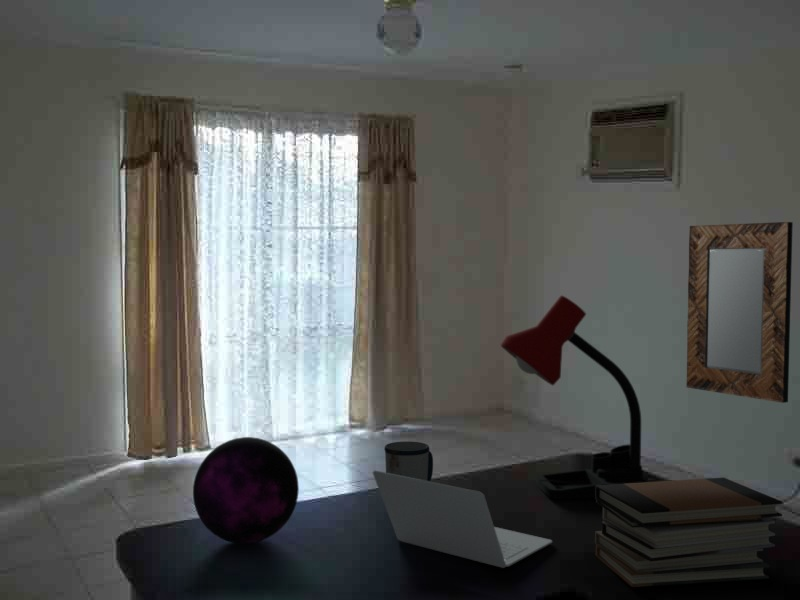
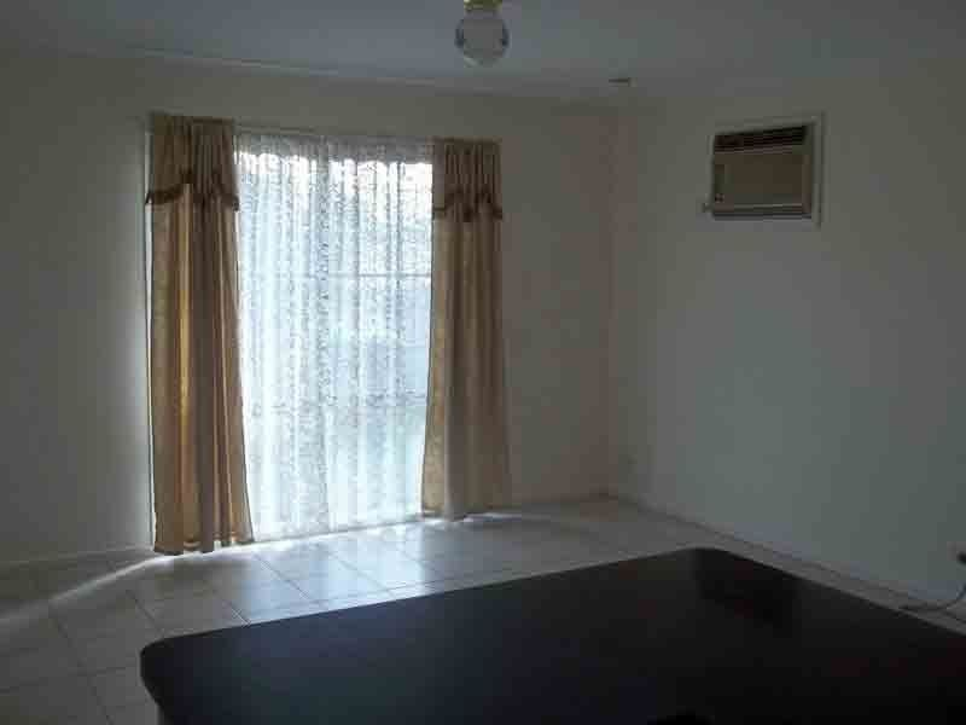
- laptop [372,469,553,569]
- book stack [594,477,783,588]
- decorative orb [192,436,300,545]
- mug [383,441,434,482]
- home mirror [686,221,794,404]
- desk lamp [500,294,648,500]
